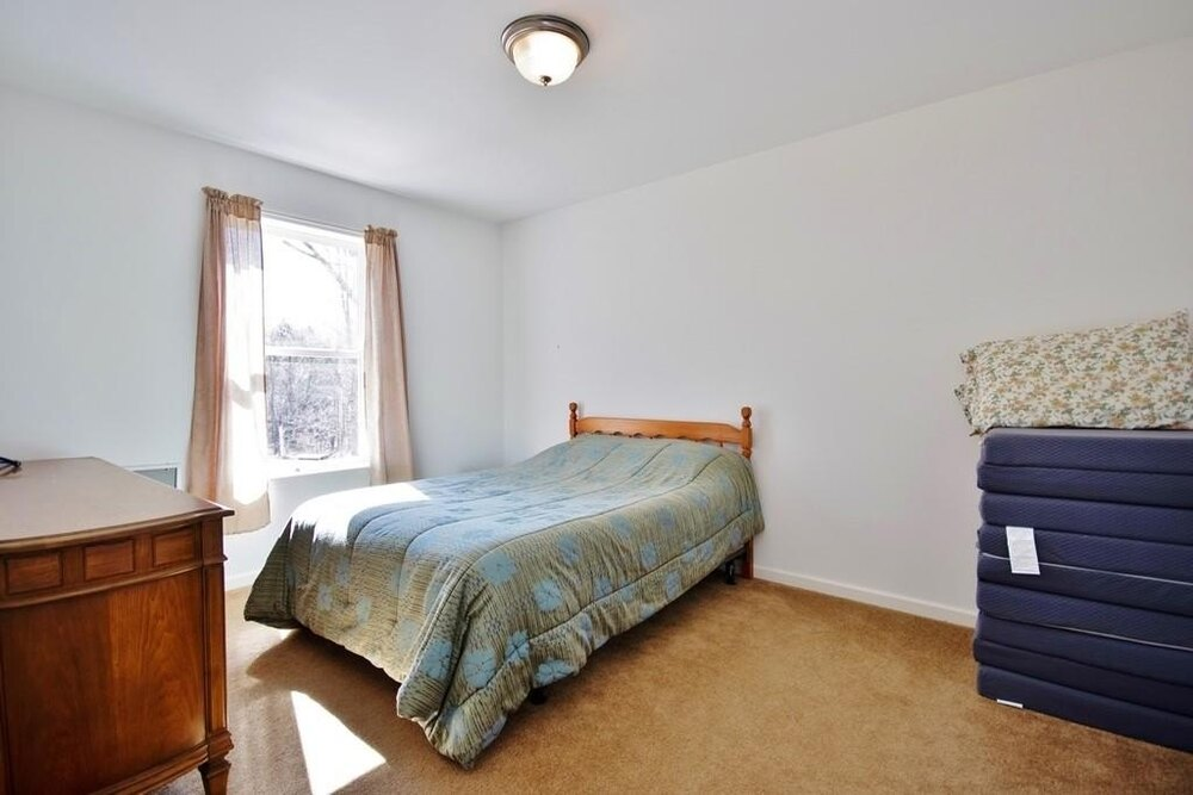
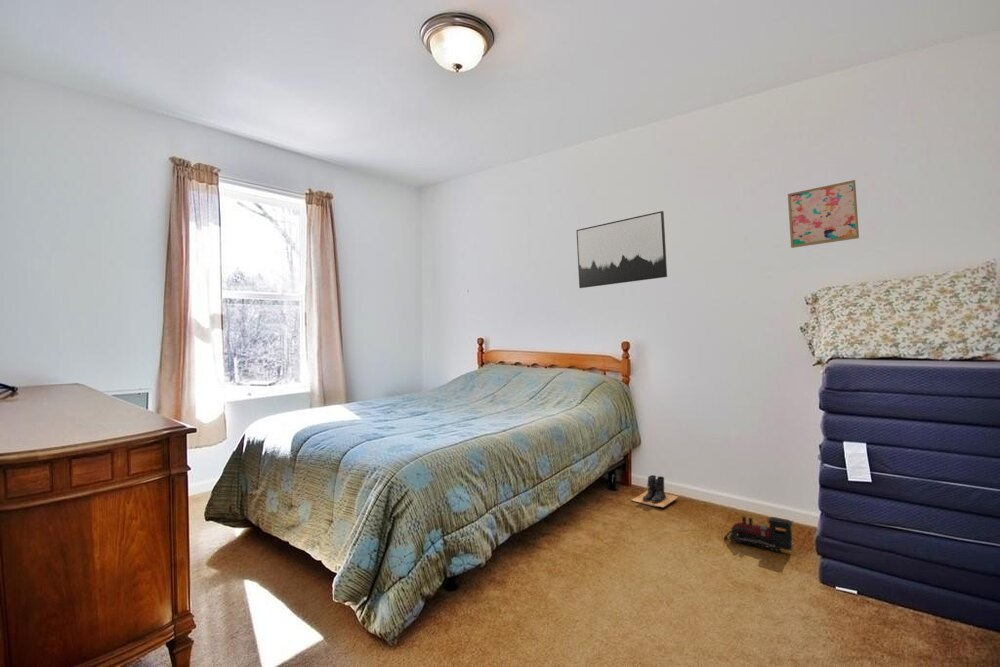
+ toy train [723,516,793,552]
+ wall art [787,179,860,249]
+ wall art [575,210,668,289]
+ boots [630,474,680,509]
